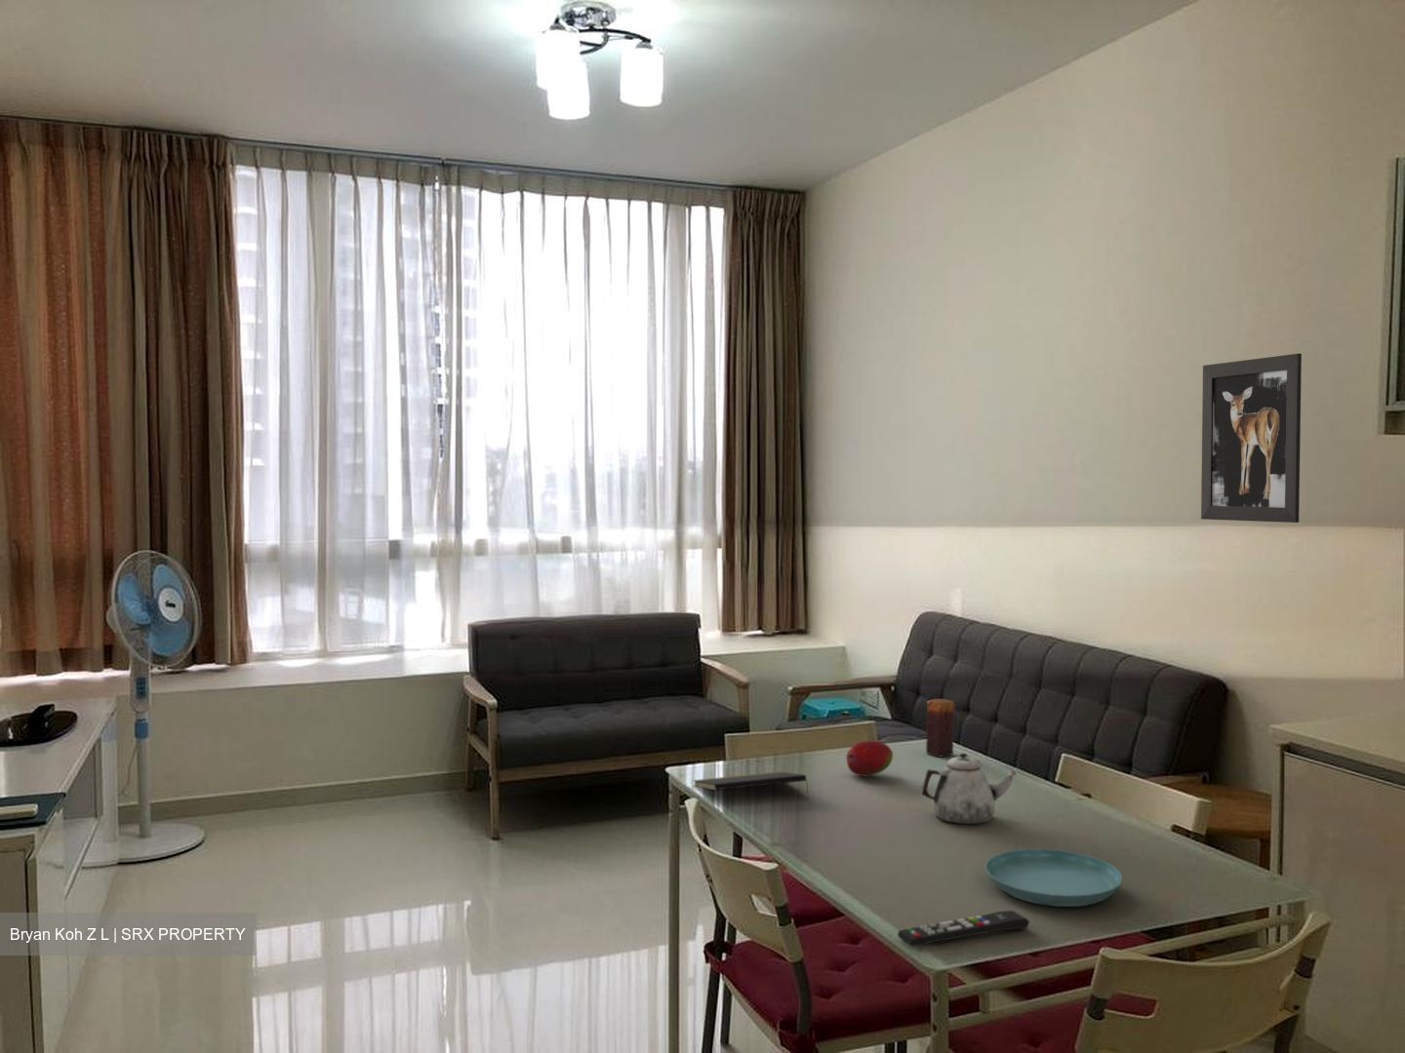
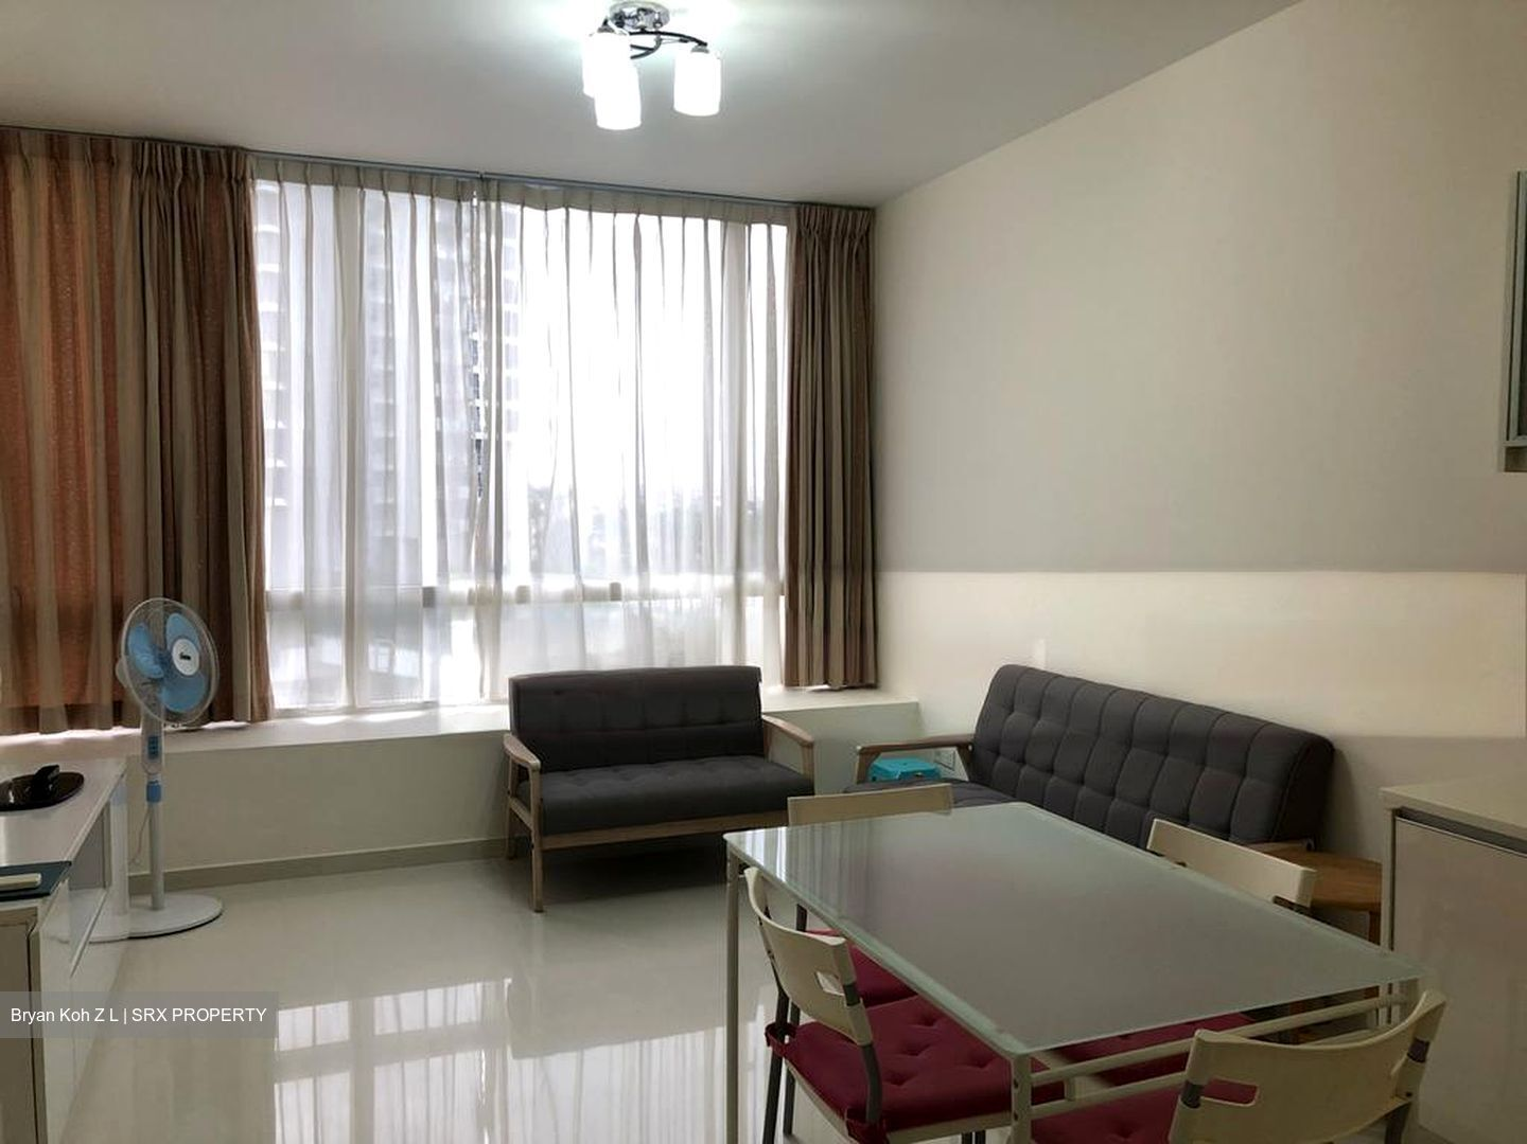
- fruit [845,739,894,778]
- remote control [897,909,1030,948]
- saucer [985,848,1123,908]
- candle [925,698,955,758]
- wall art [1200,353,1302,523]
- teapot [922,753,1017,826]
- notepad [691,770,810,794]
